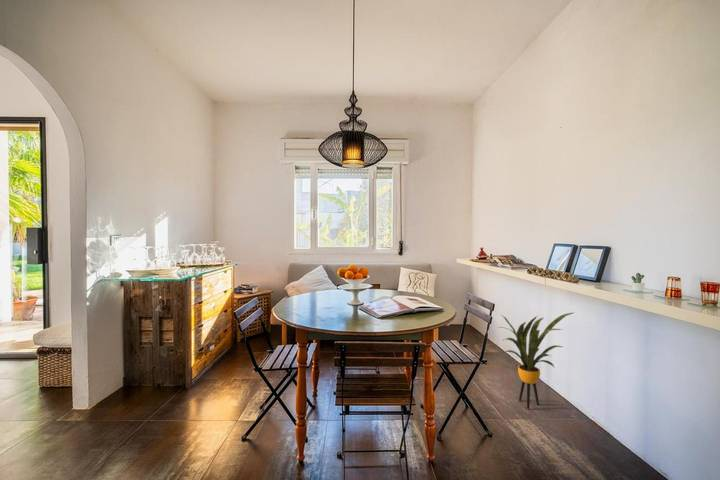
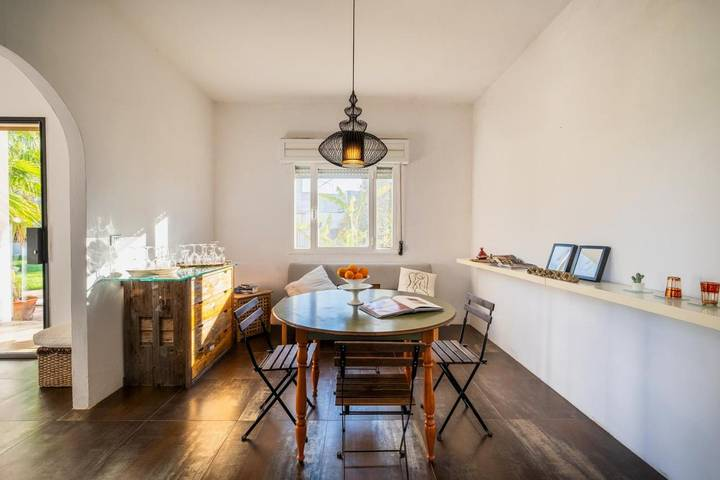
- house plant [499,311,576,410]
